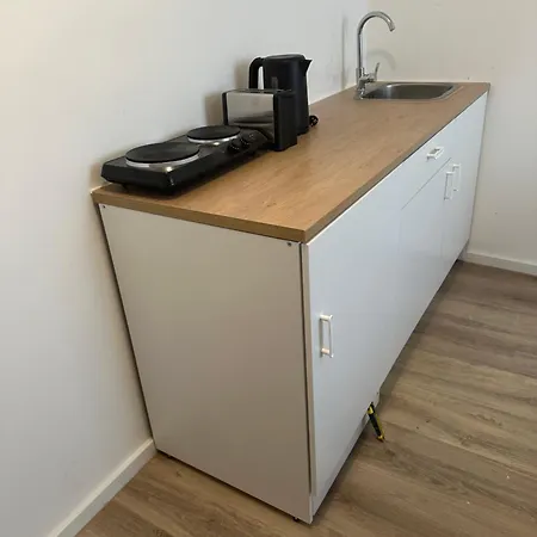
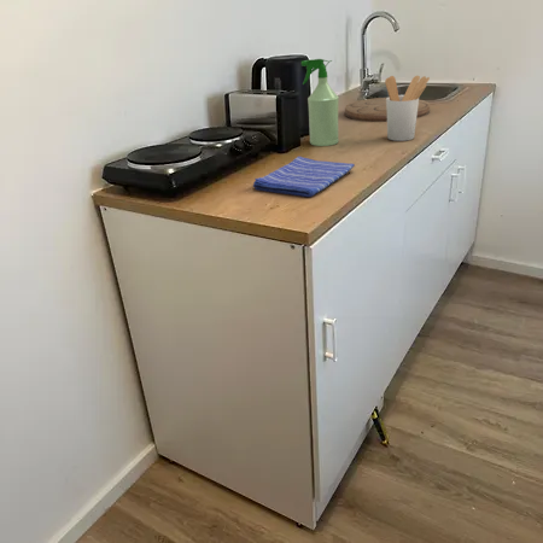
+ dish towel [252,156,356,198]
+ spray bottle [300,58,340,147]
+ cutting board [344,97,431,123]
+ utensil holder [384,75,431,142]
